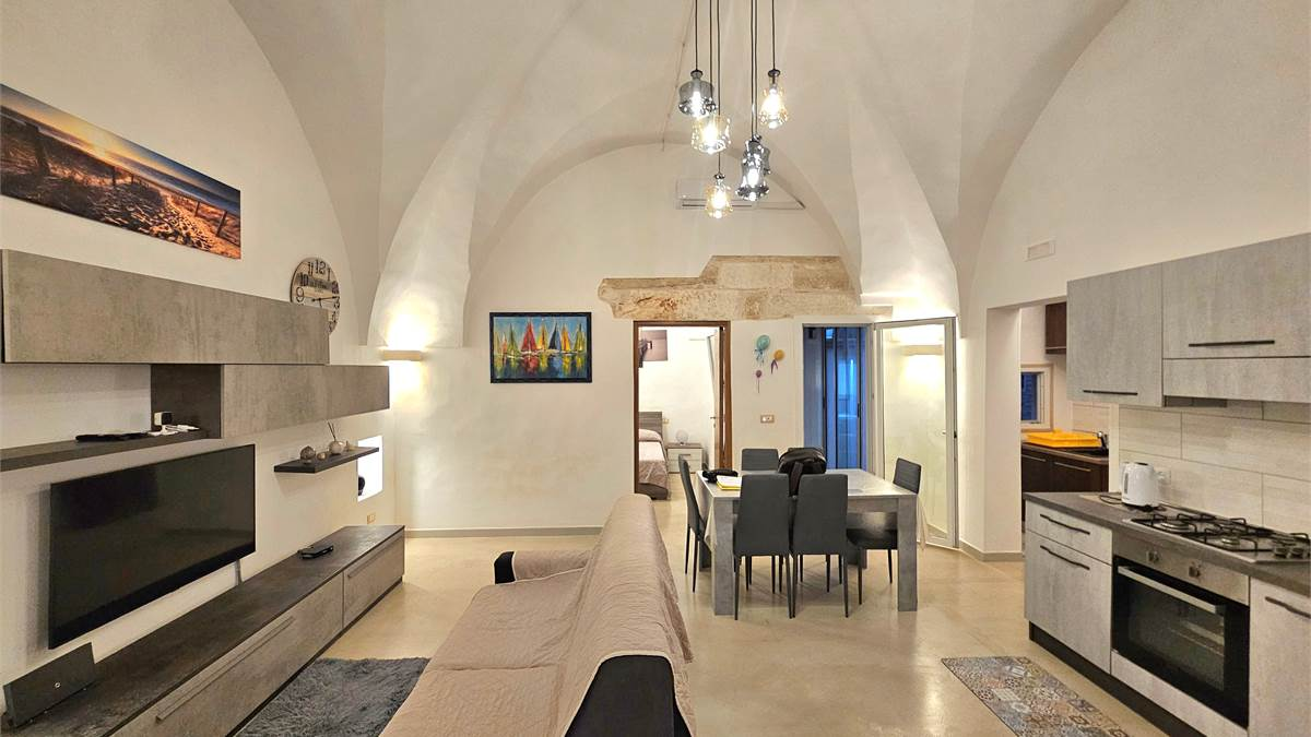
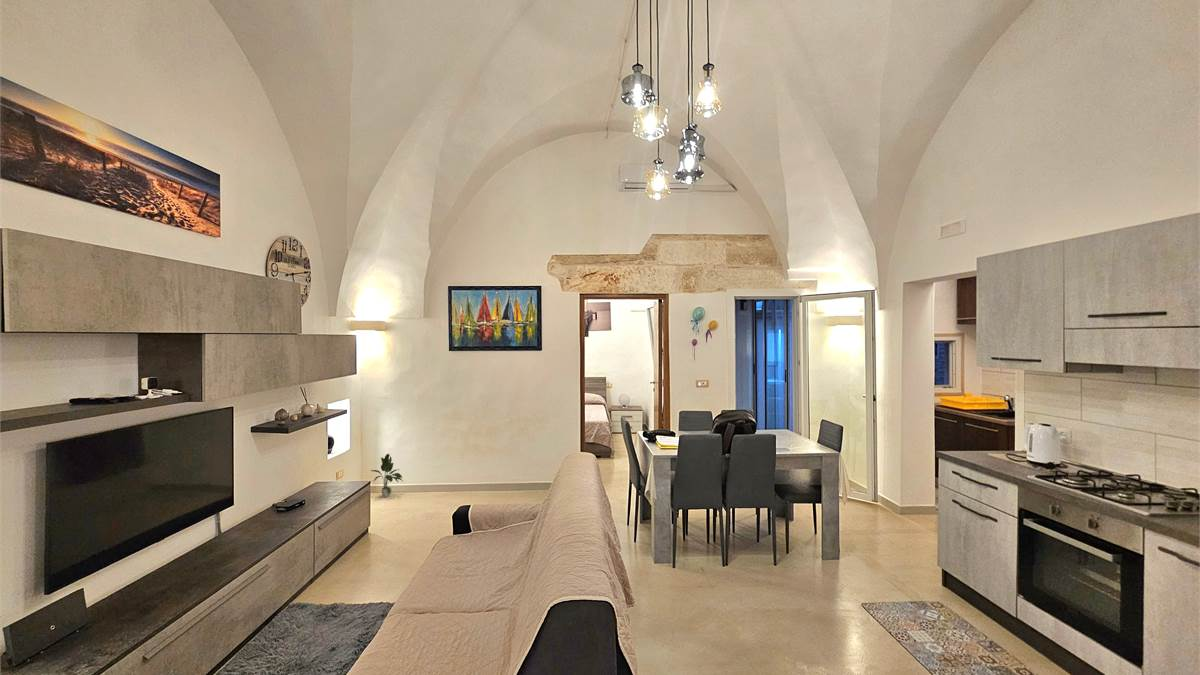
+ potted plant [370,453,404,498]
